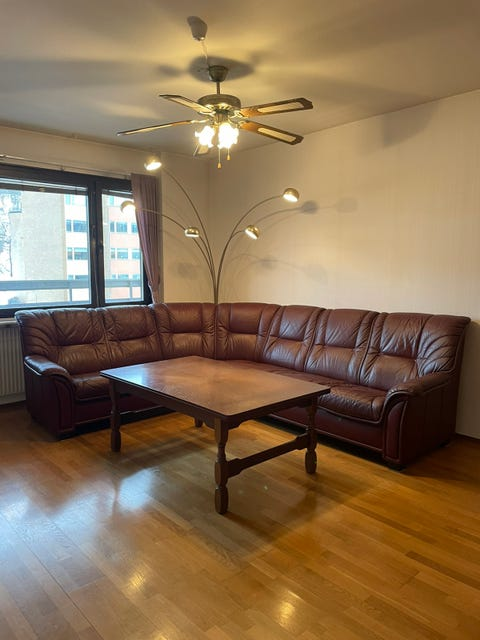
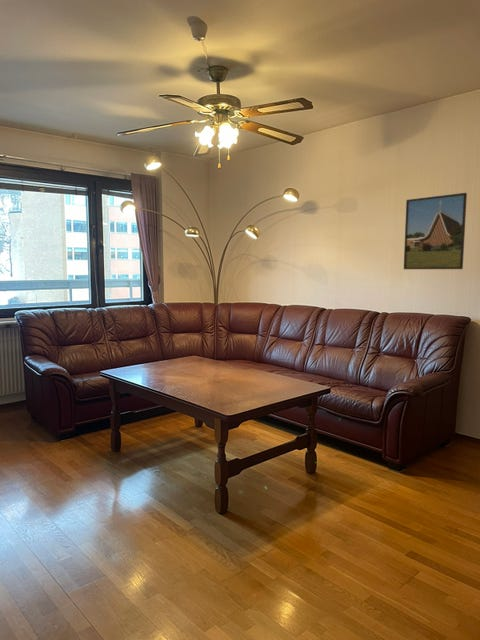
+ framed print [403,192,468,270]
